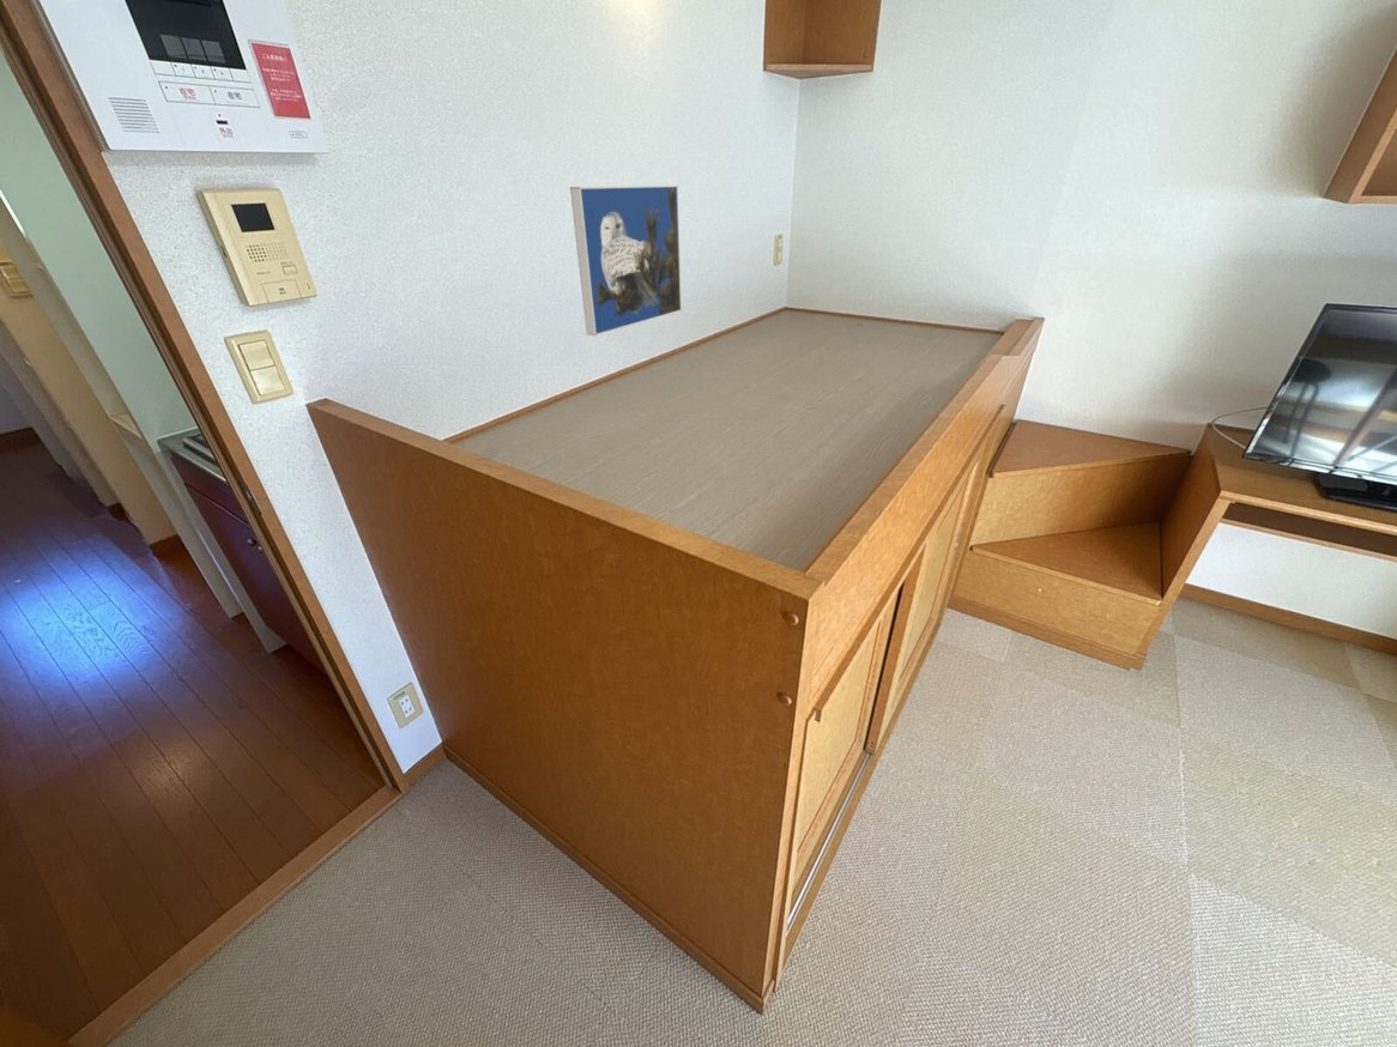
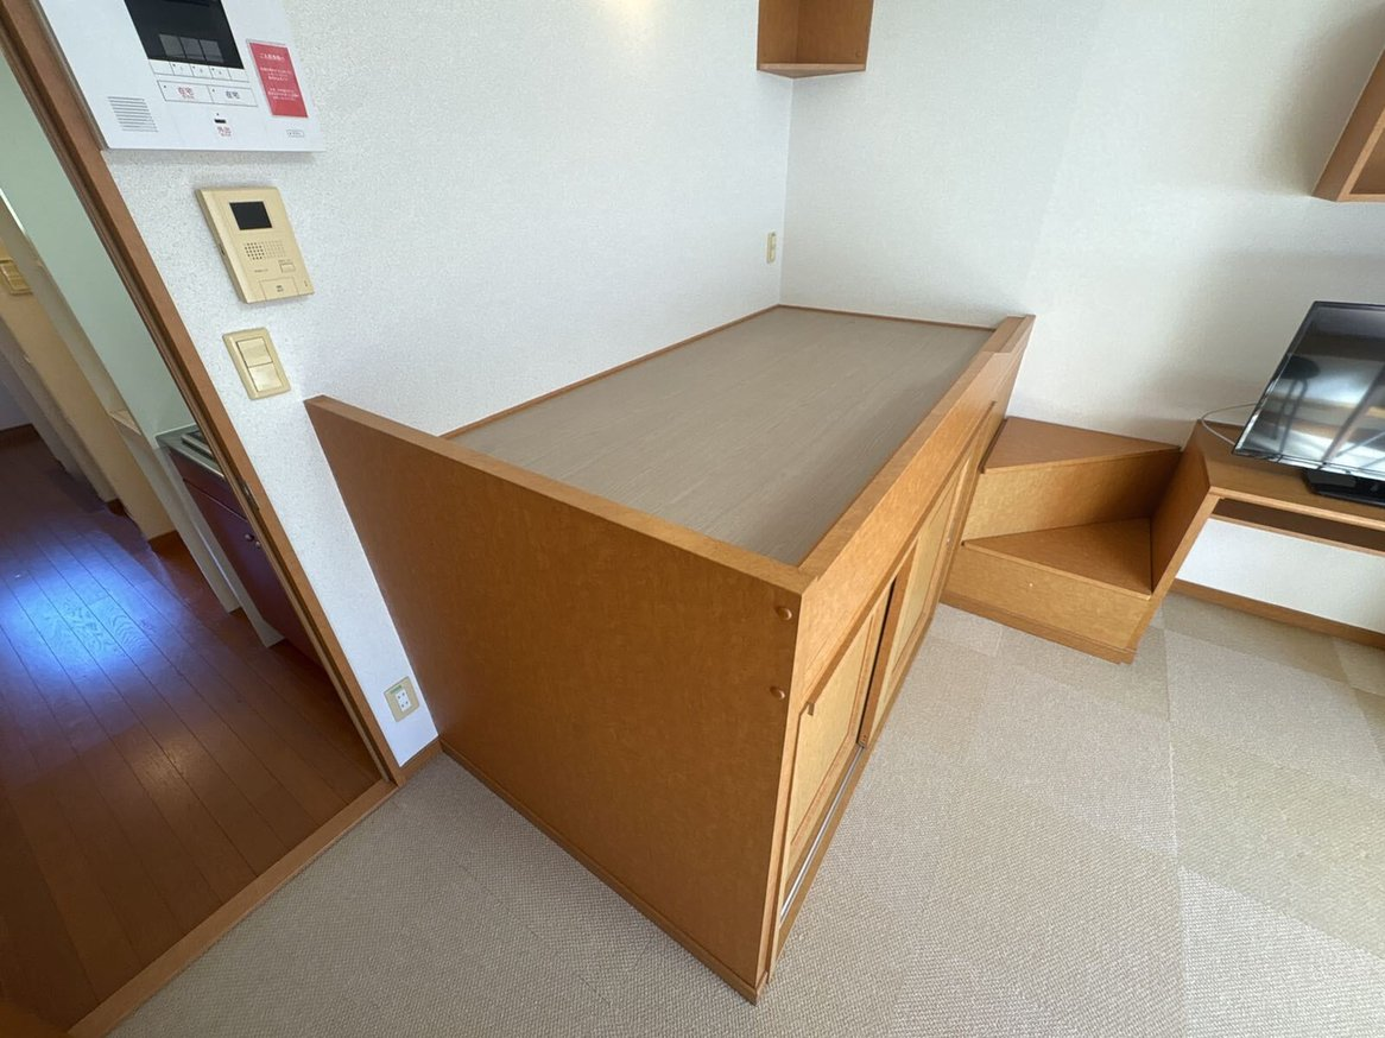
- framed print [569,184,683,337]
